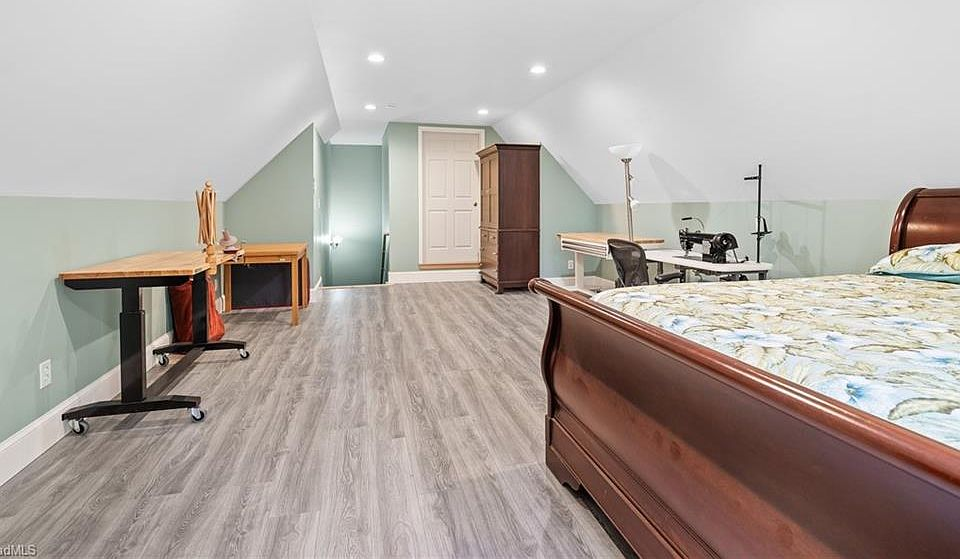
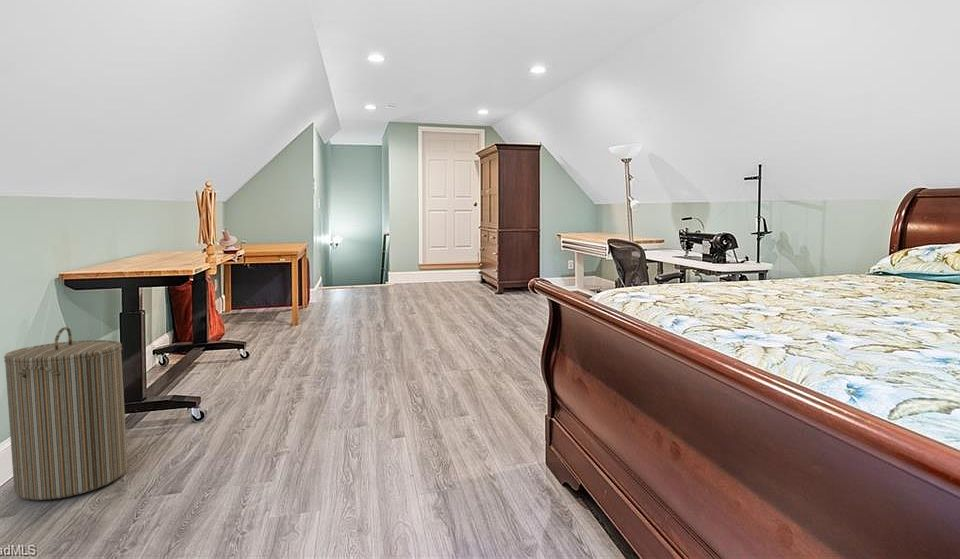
+ laundry hamper [3,326,129,501]
